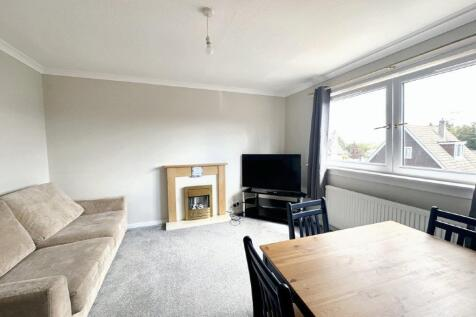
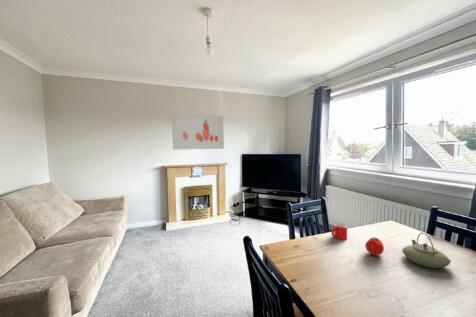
+ teapot [401,232,452,269]
+ fruit [364,236,385,257]
+ wall art [171,113,225,151]
+ mug [330,222,348,240]
